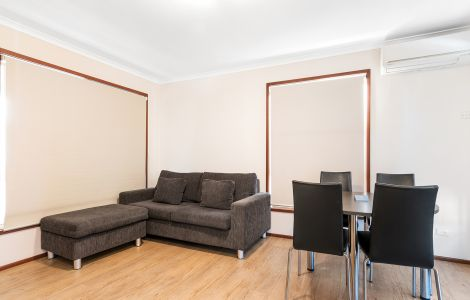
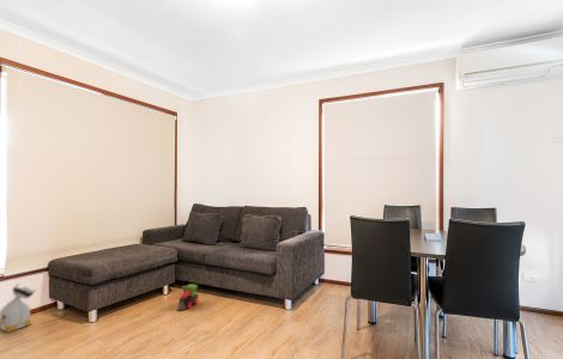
+ bag [0,281,37,334]
+ toy train [176,282,200,312]
